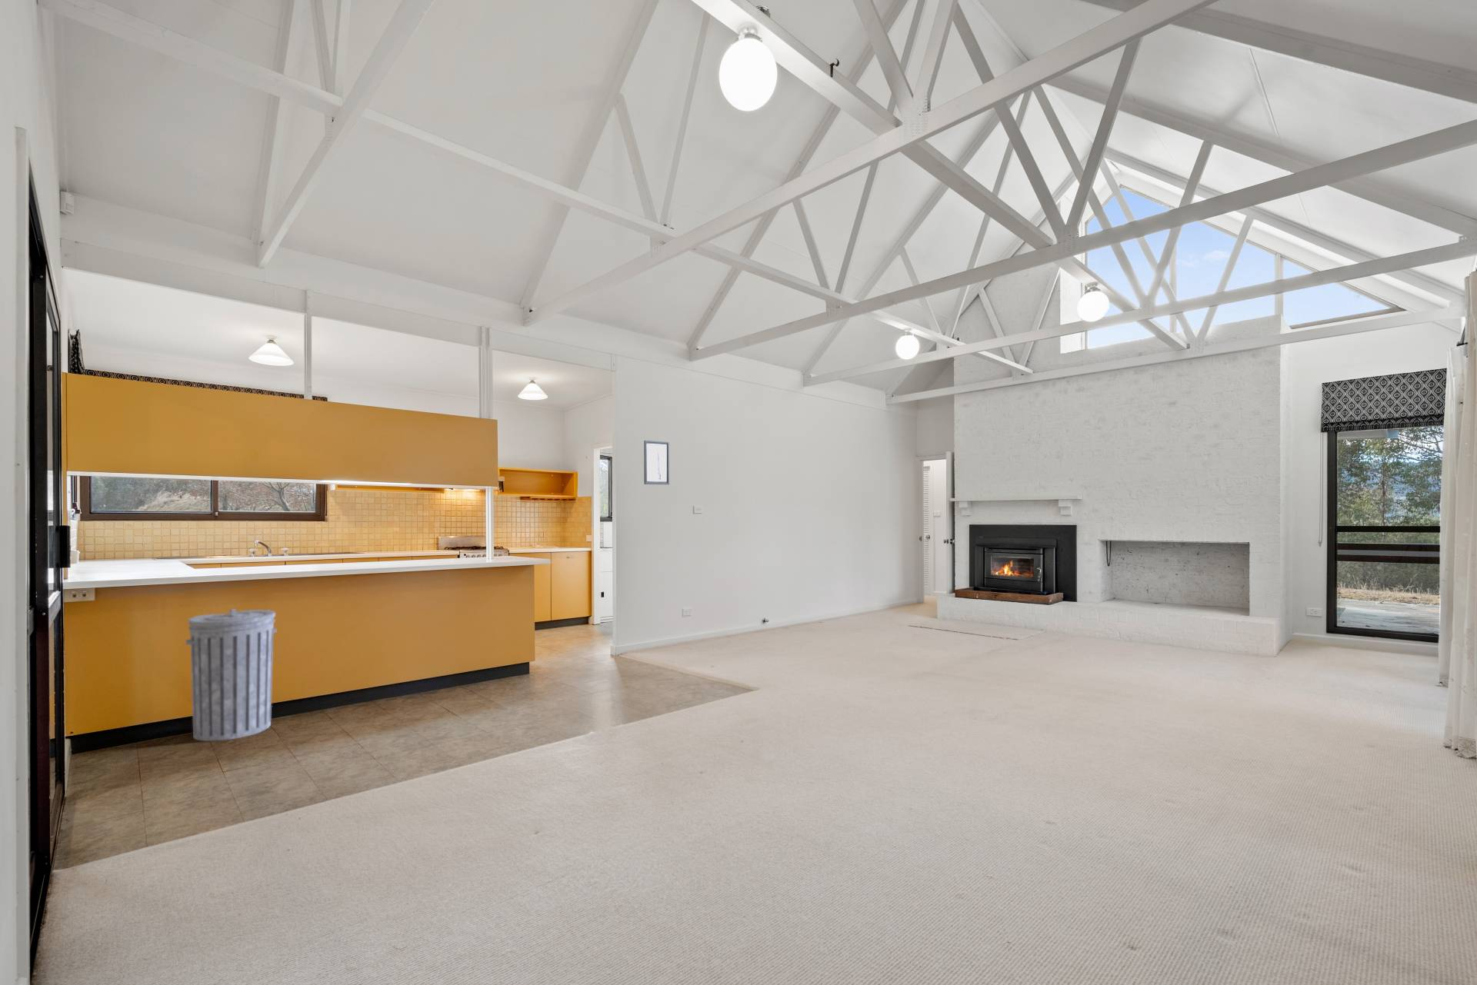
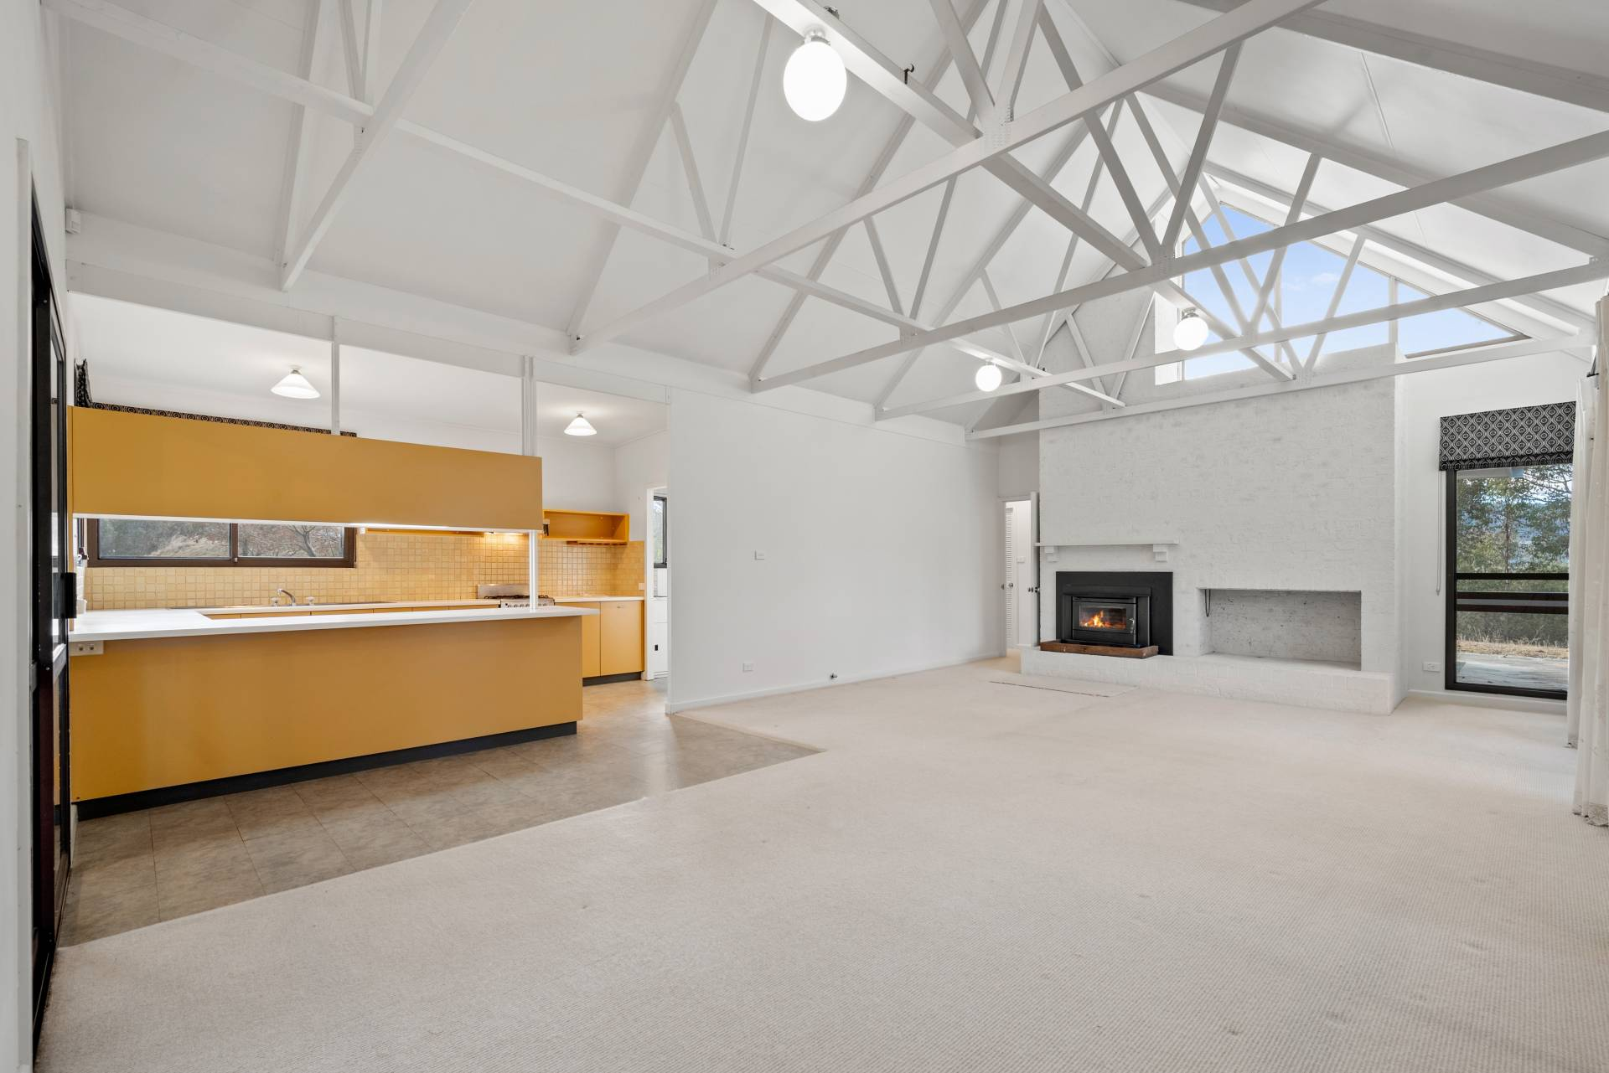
- wall art [643,440,670,485]
- trash can [185,608,277,742]
